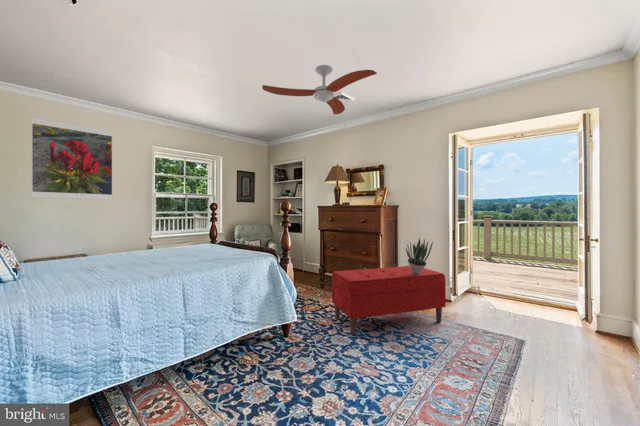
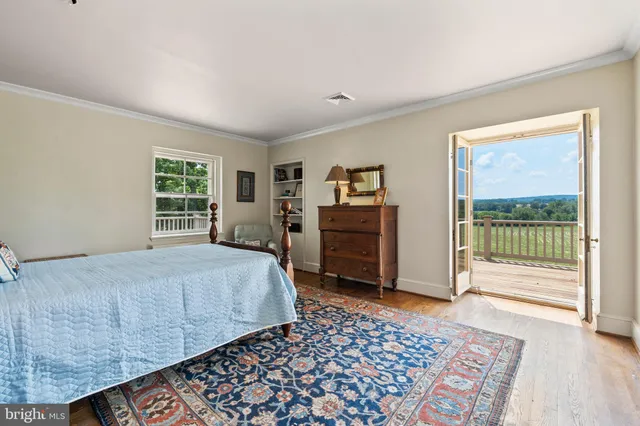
- bench [331,265,447,336]
- ceiling fan [261,64,378,115]
- potted plant [405,237,434,275]
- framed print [31,117,113,201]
